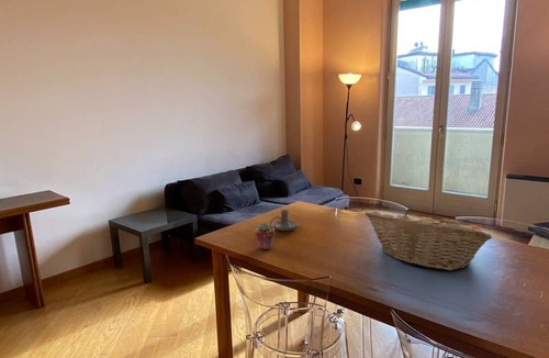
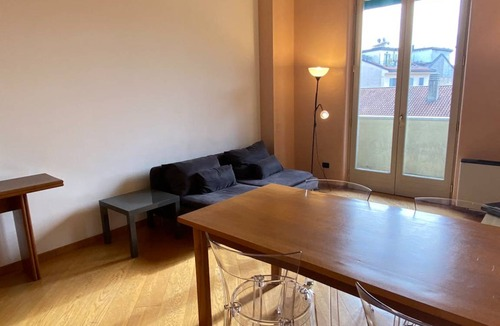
- fruit basket [363,210,493,271]
- potted succulent [254,222,276,250]
- candle holder [269,209,300,232]
